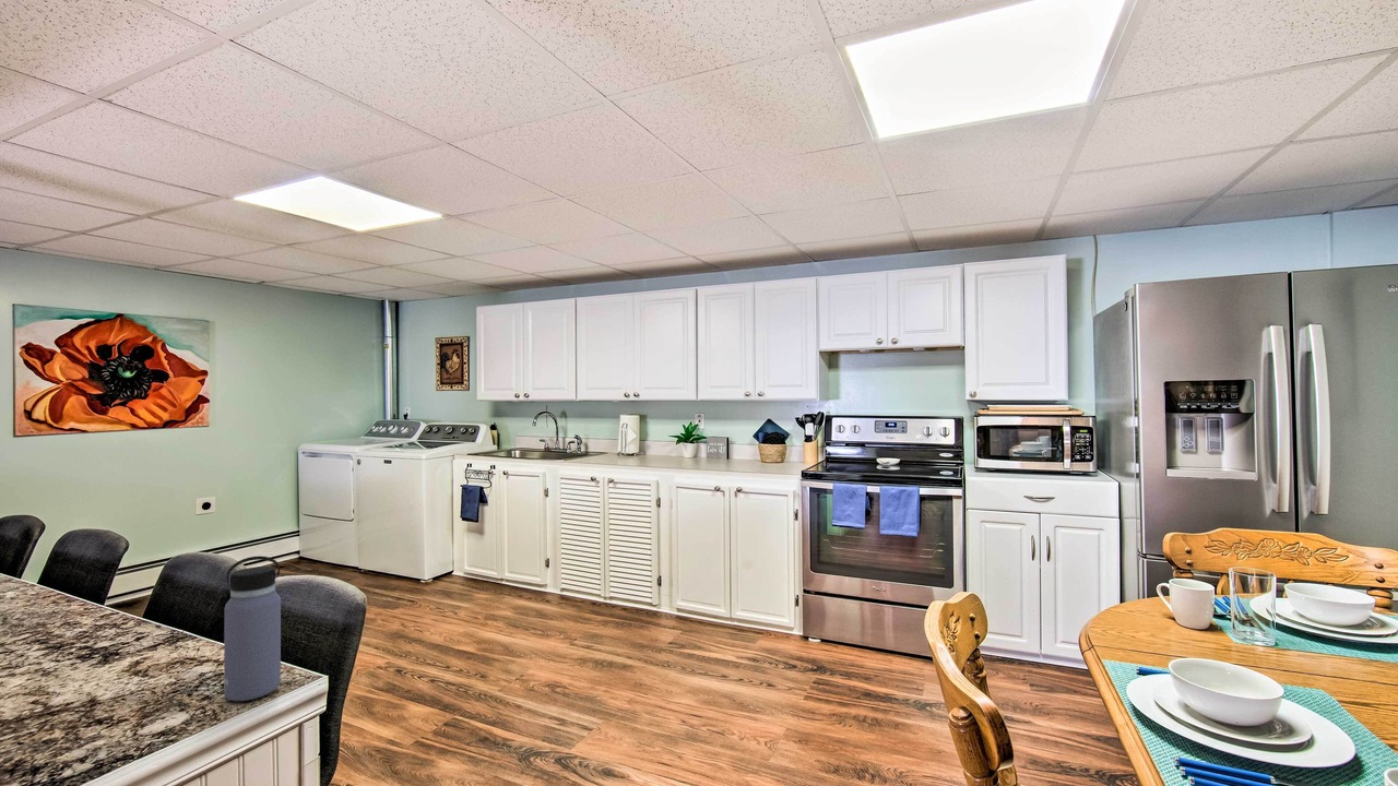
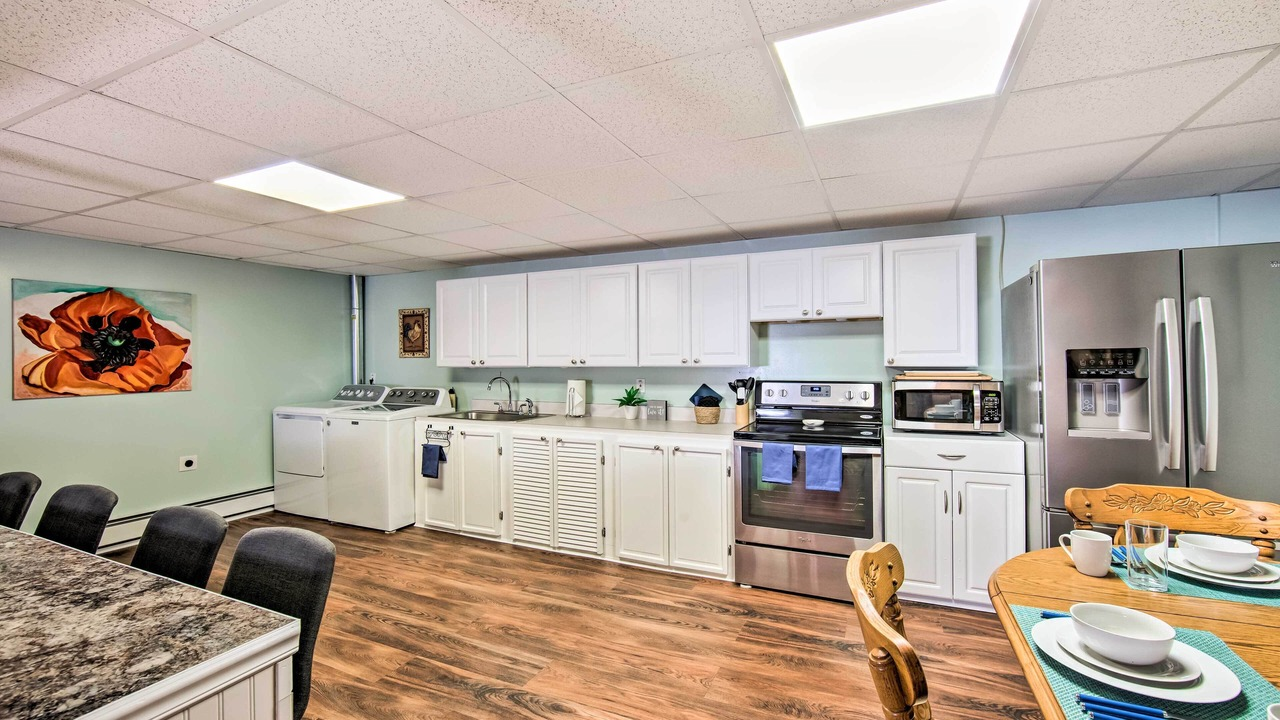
- water bottle [223,555,282,702]
